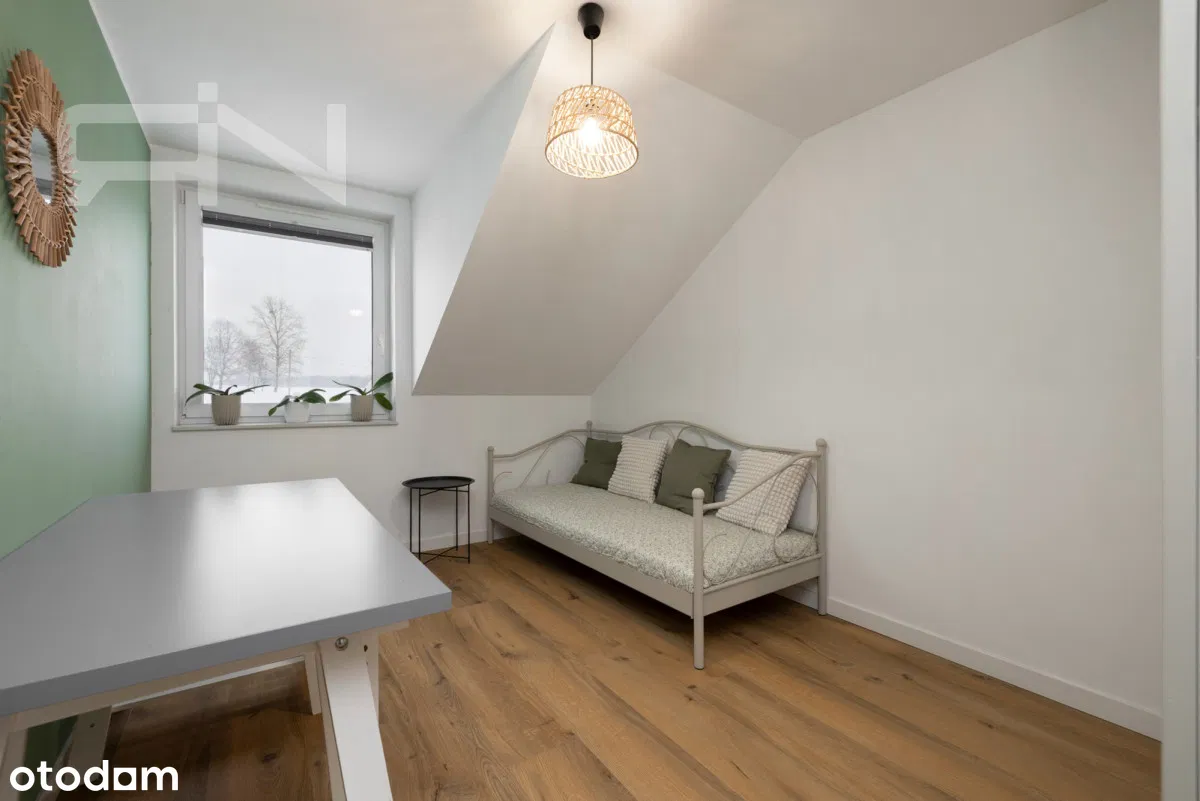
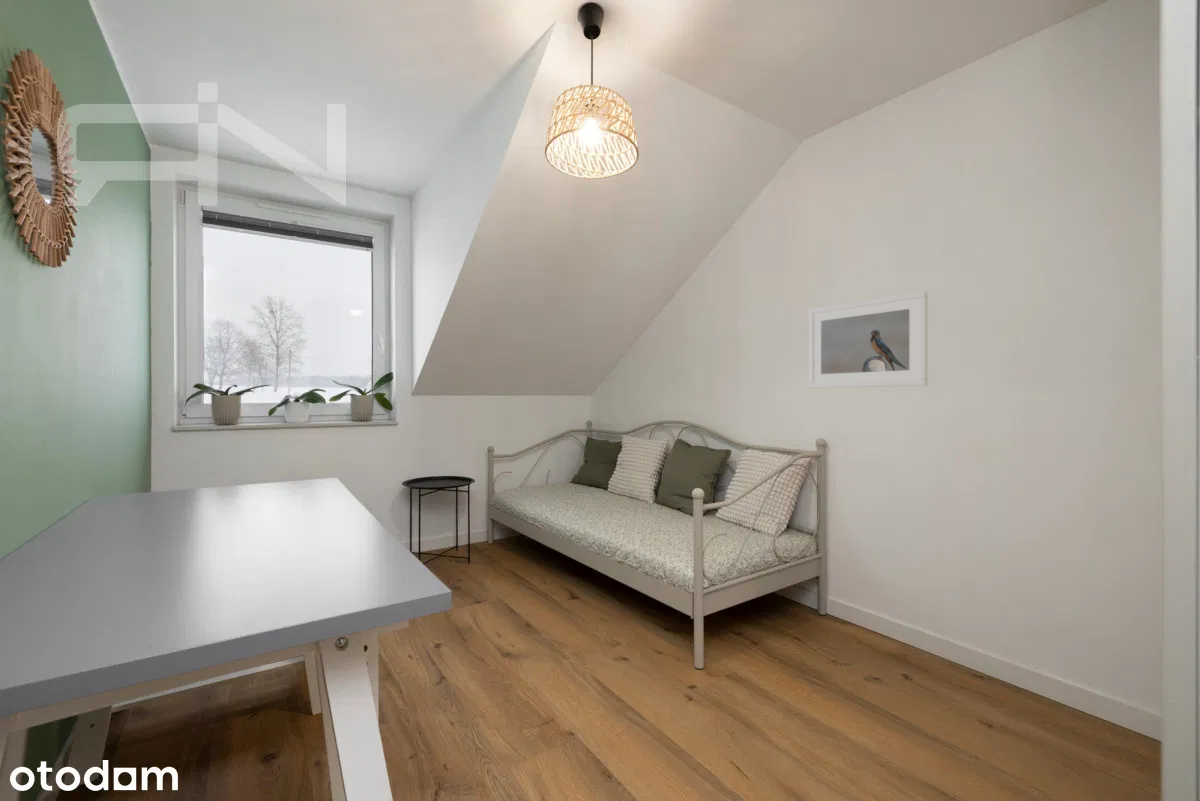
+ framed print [808,290,929,389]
